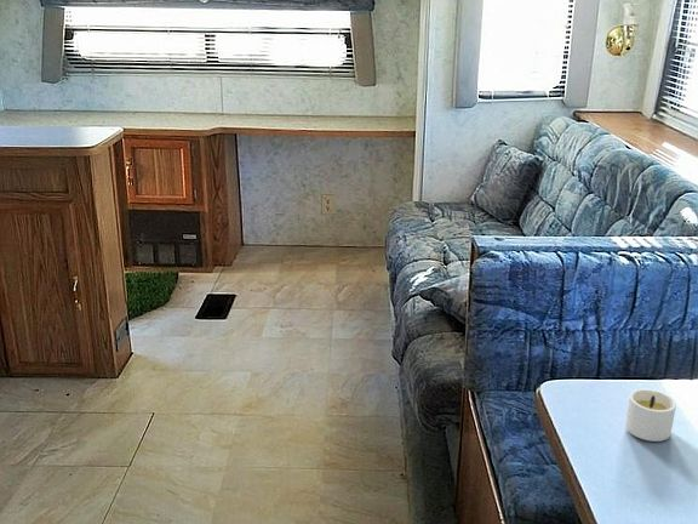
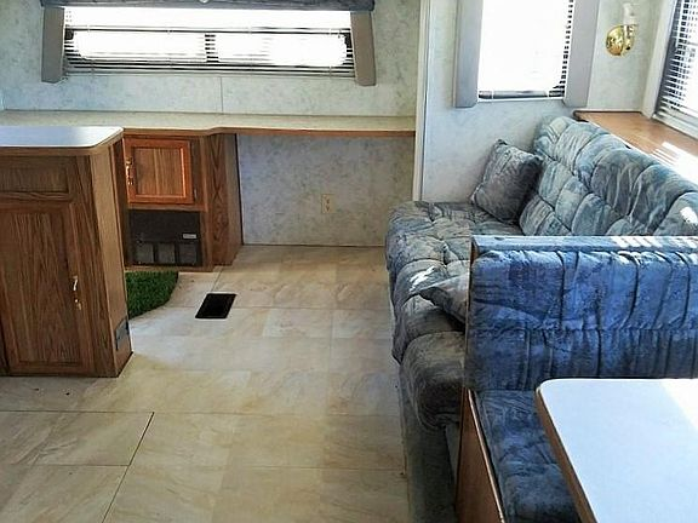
- candle [624,388,677,443]
